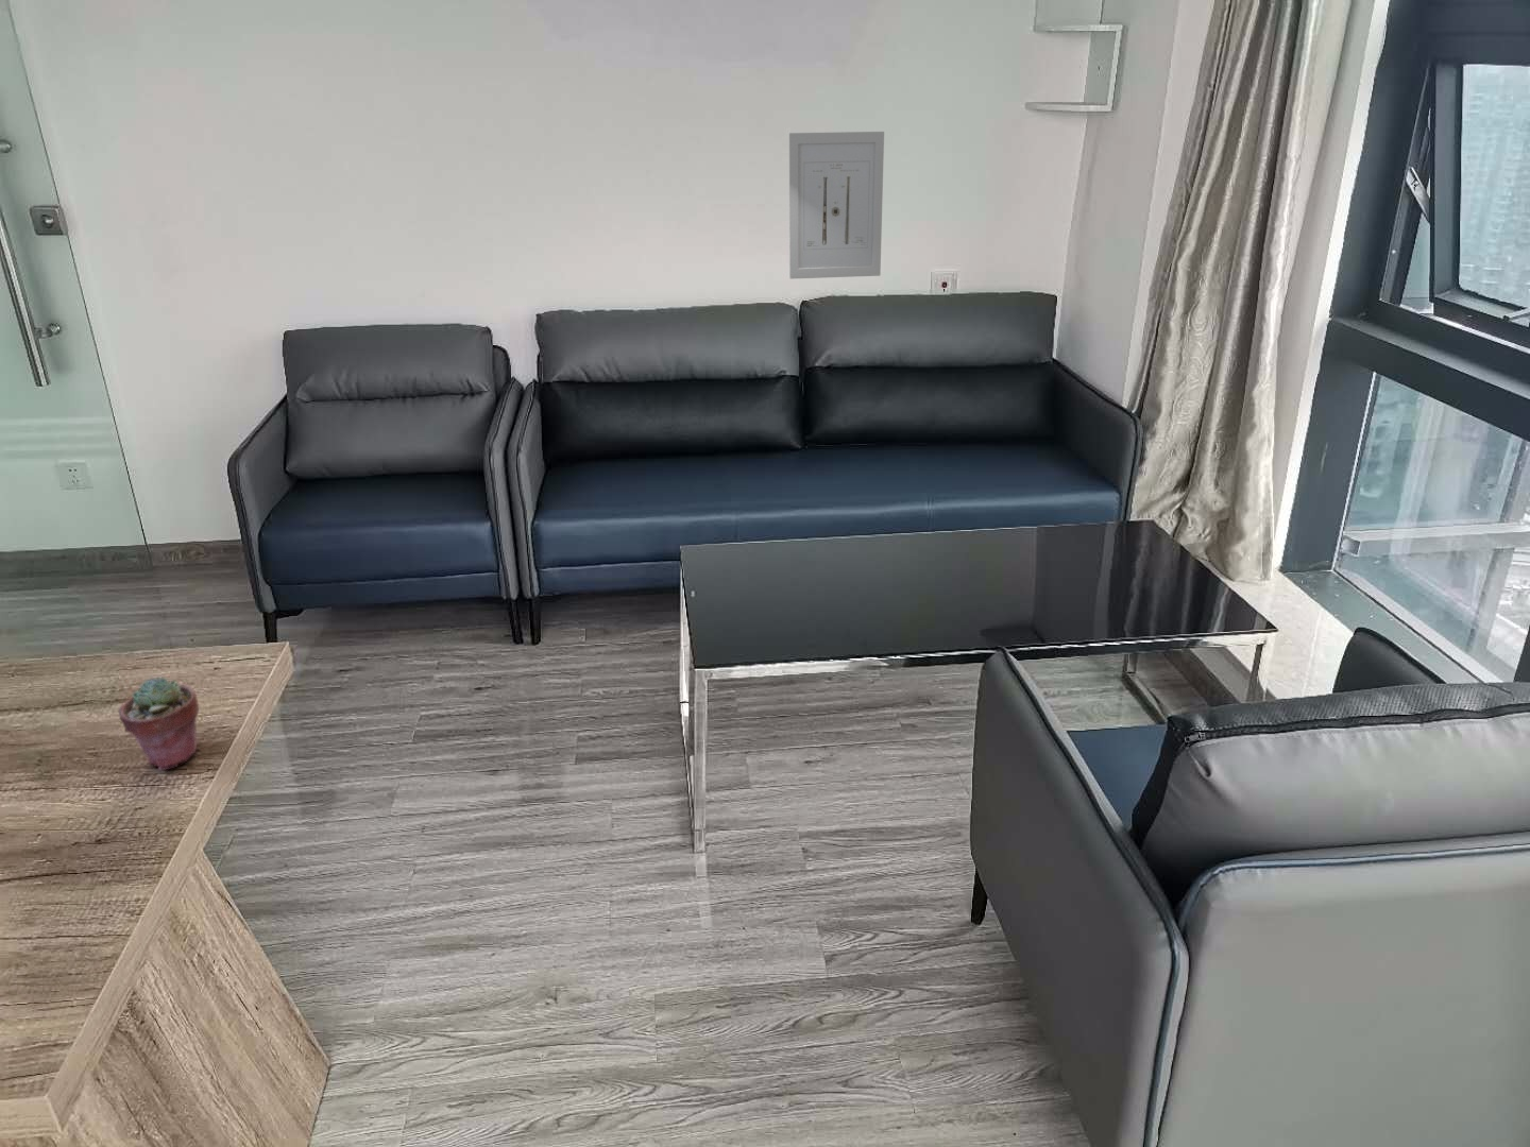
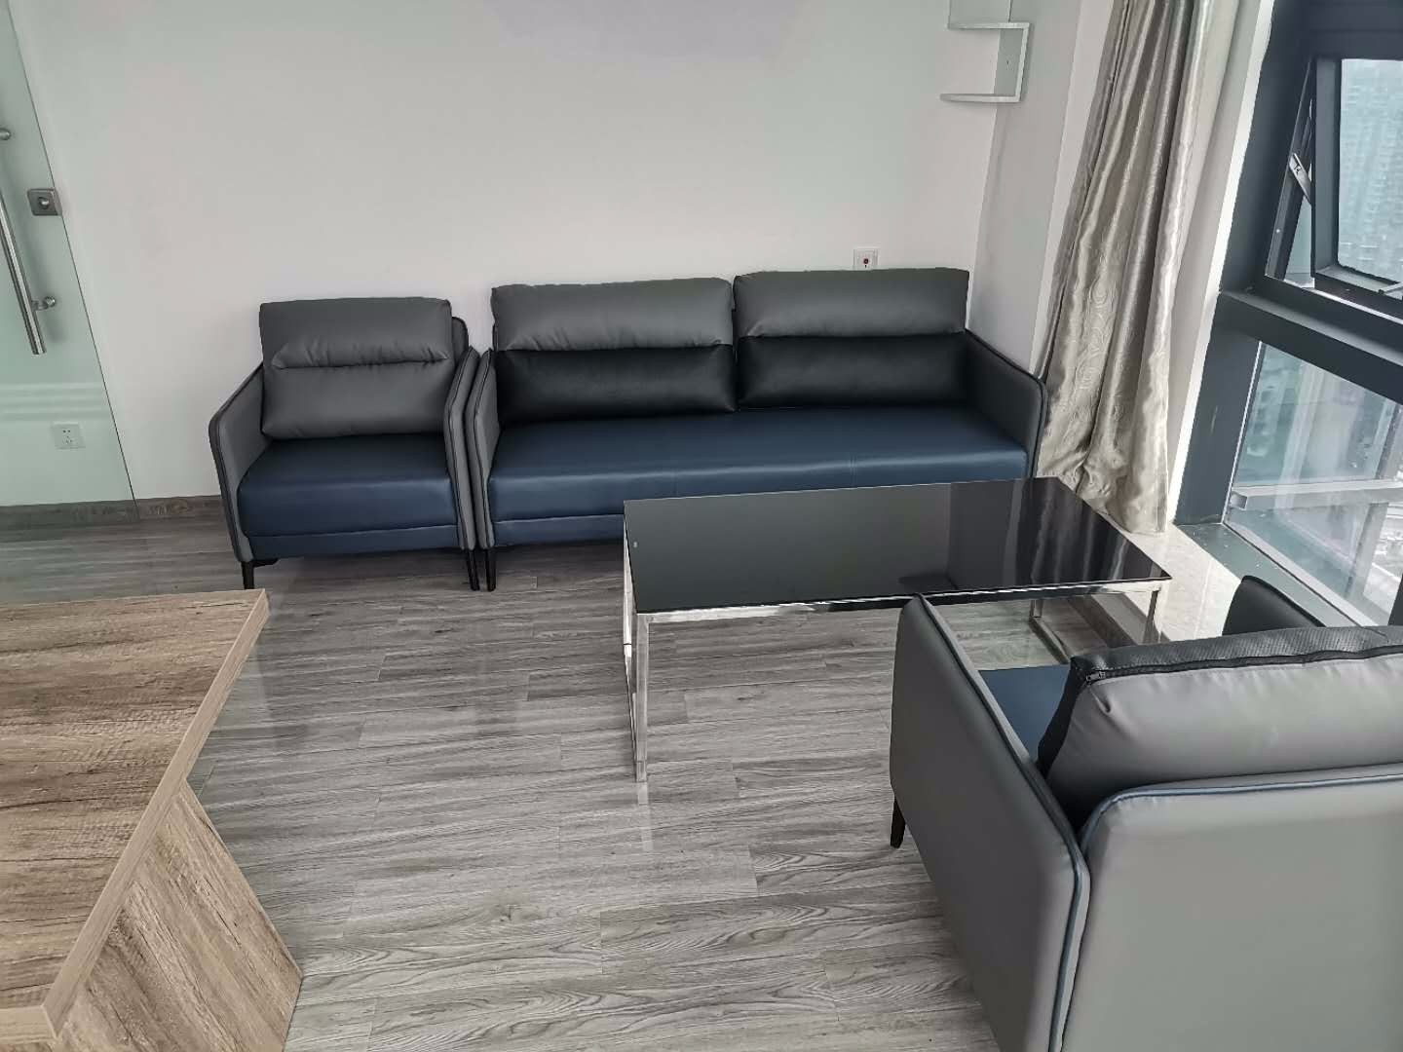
- potted succulent [118,676,200,771]
- wall art [788,130,885,281]
